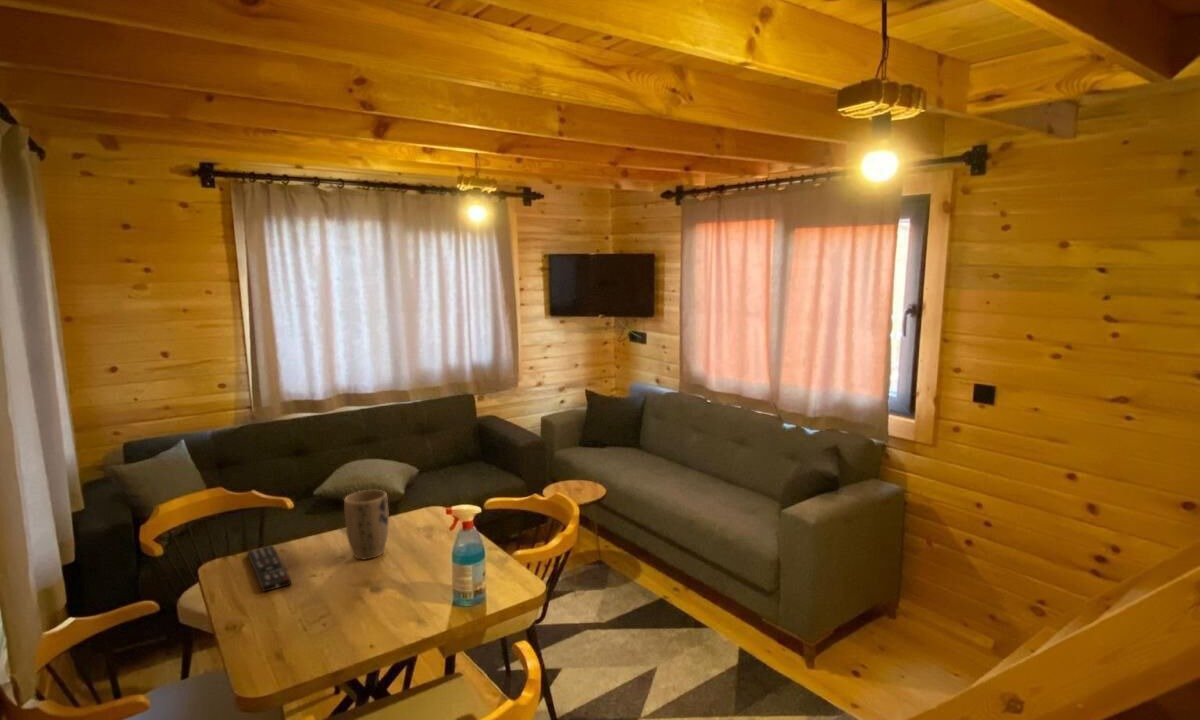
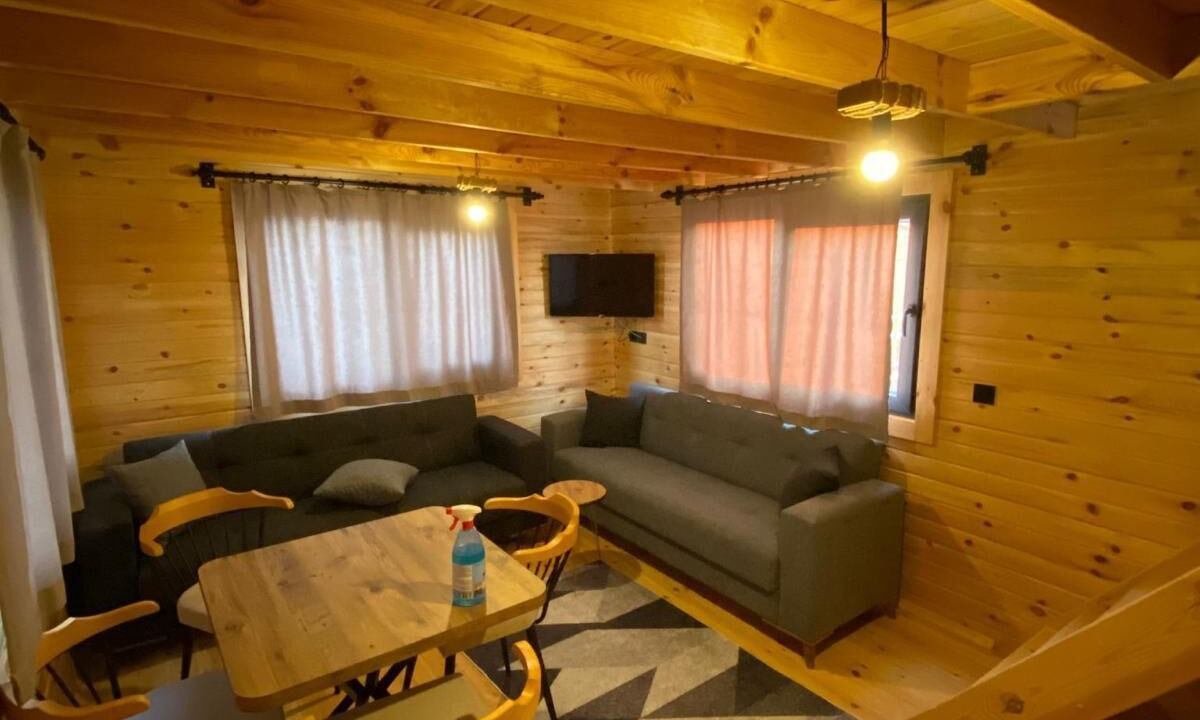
- remote control [246,544,292,593]
- plant pot [343,489,390,560]
